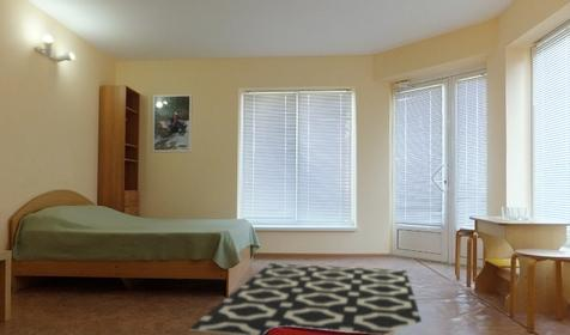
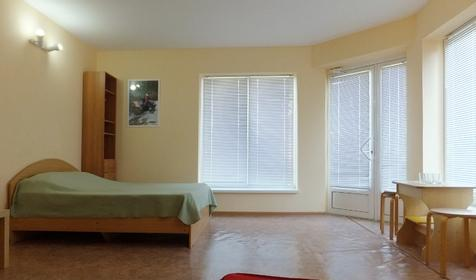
- rug [187,262,423,335]
